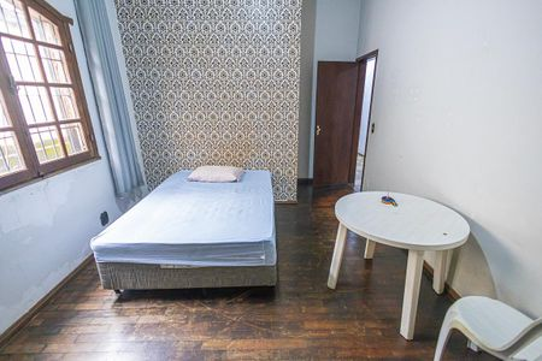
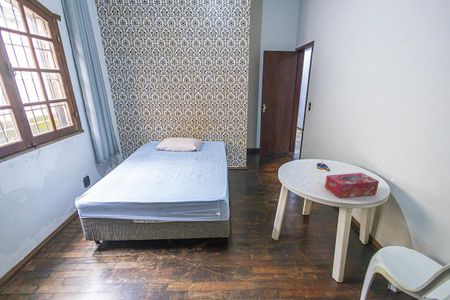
+ tissue box [324,172,380,199]
